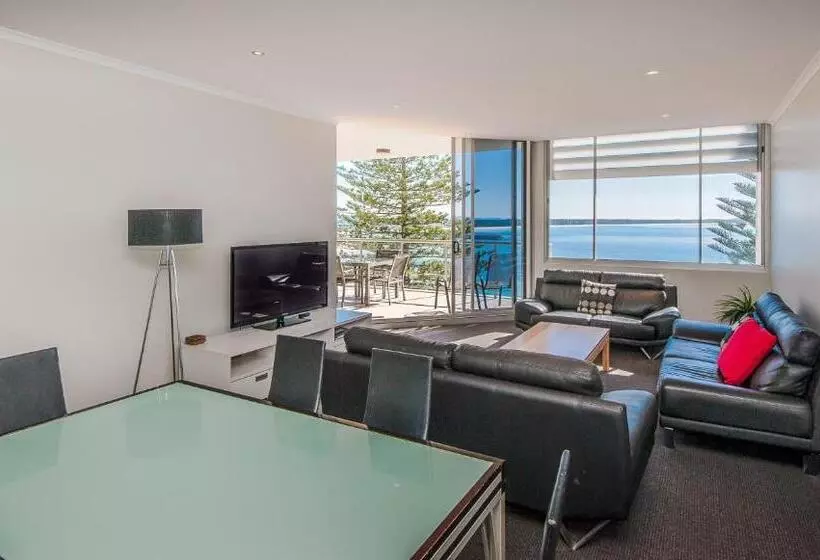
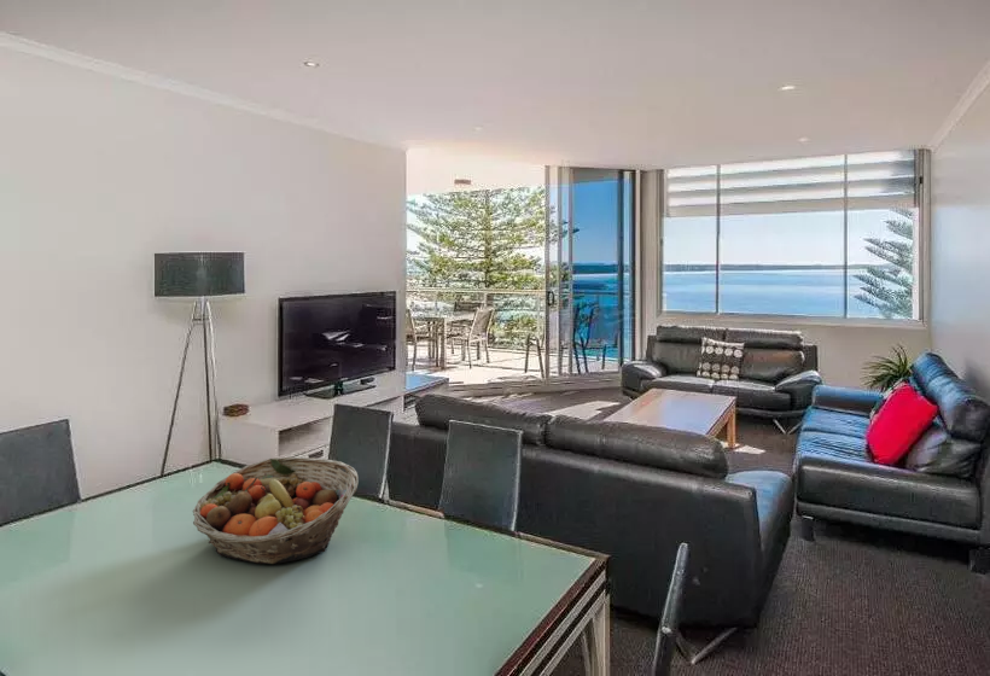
+ fruit basket [192,456,360,565]
